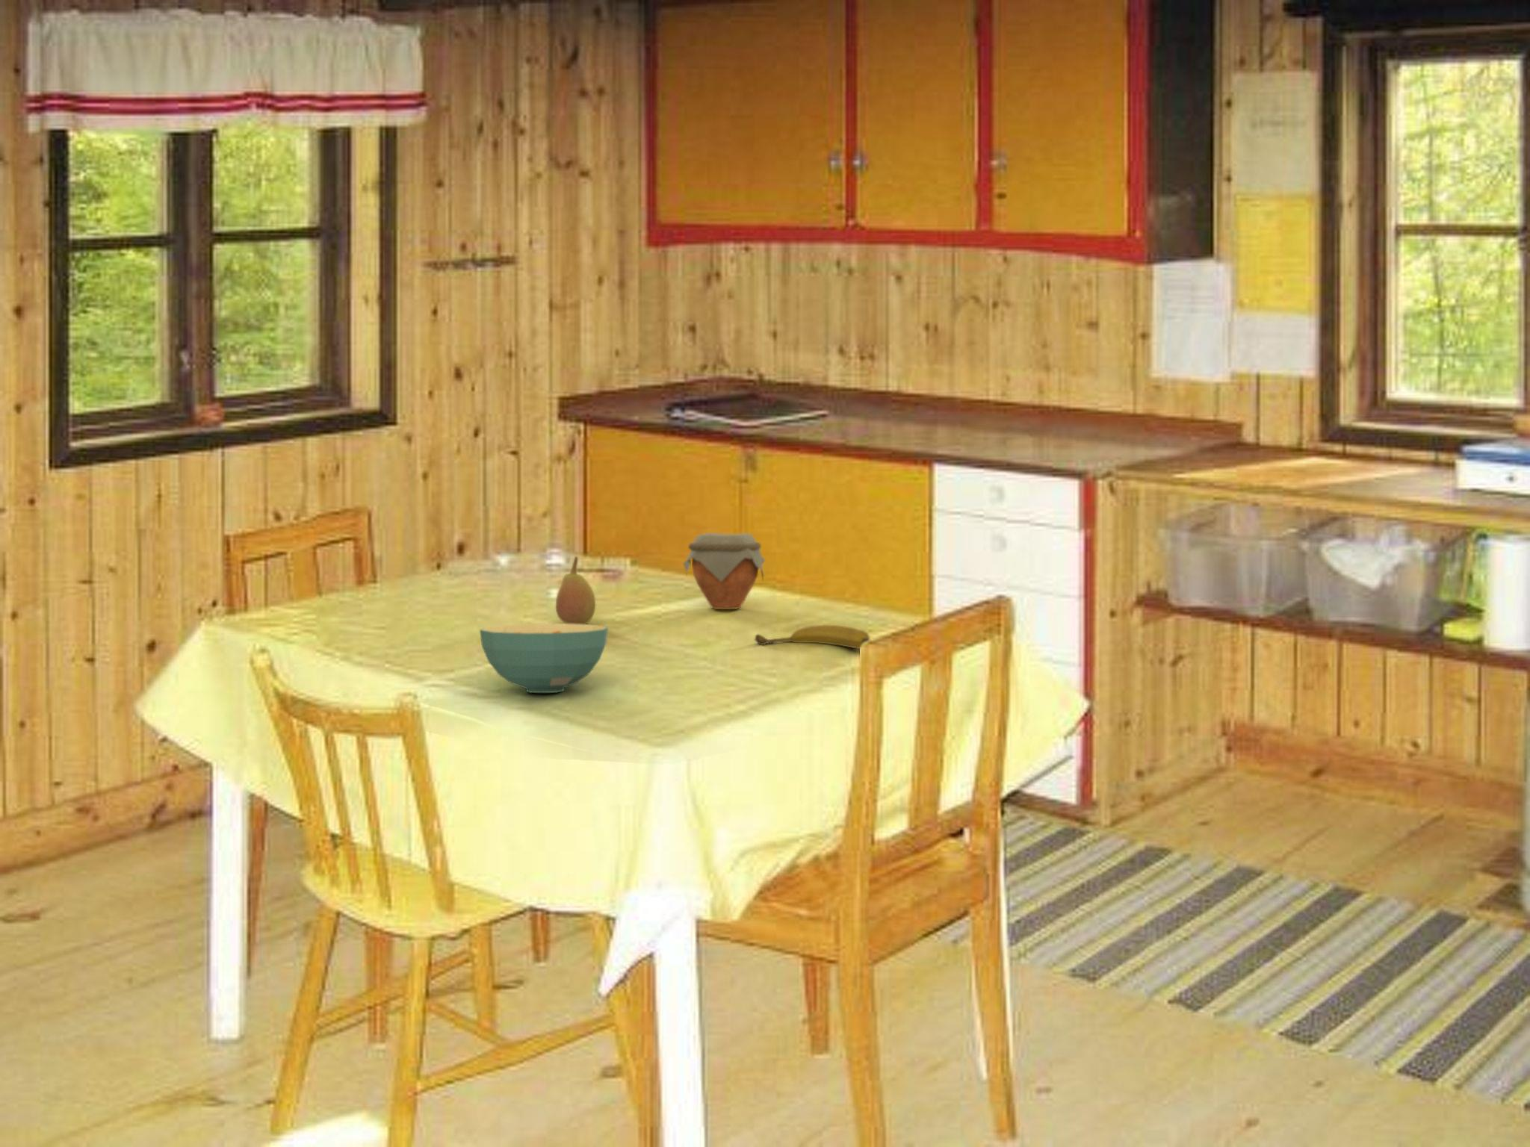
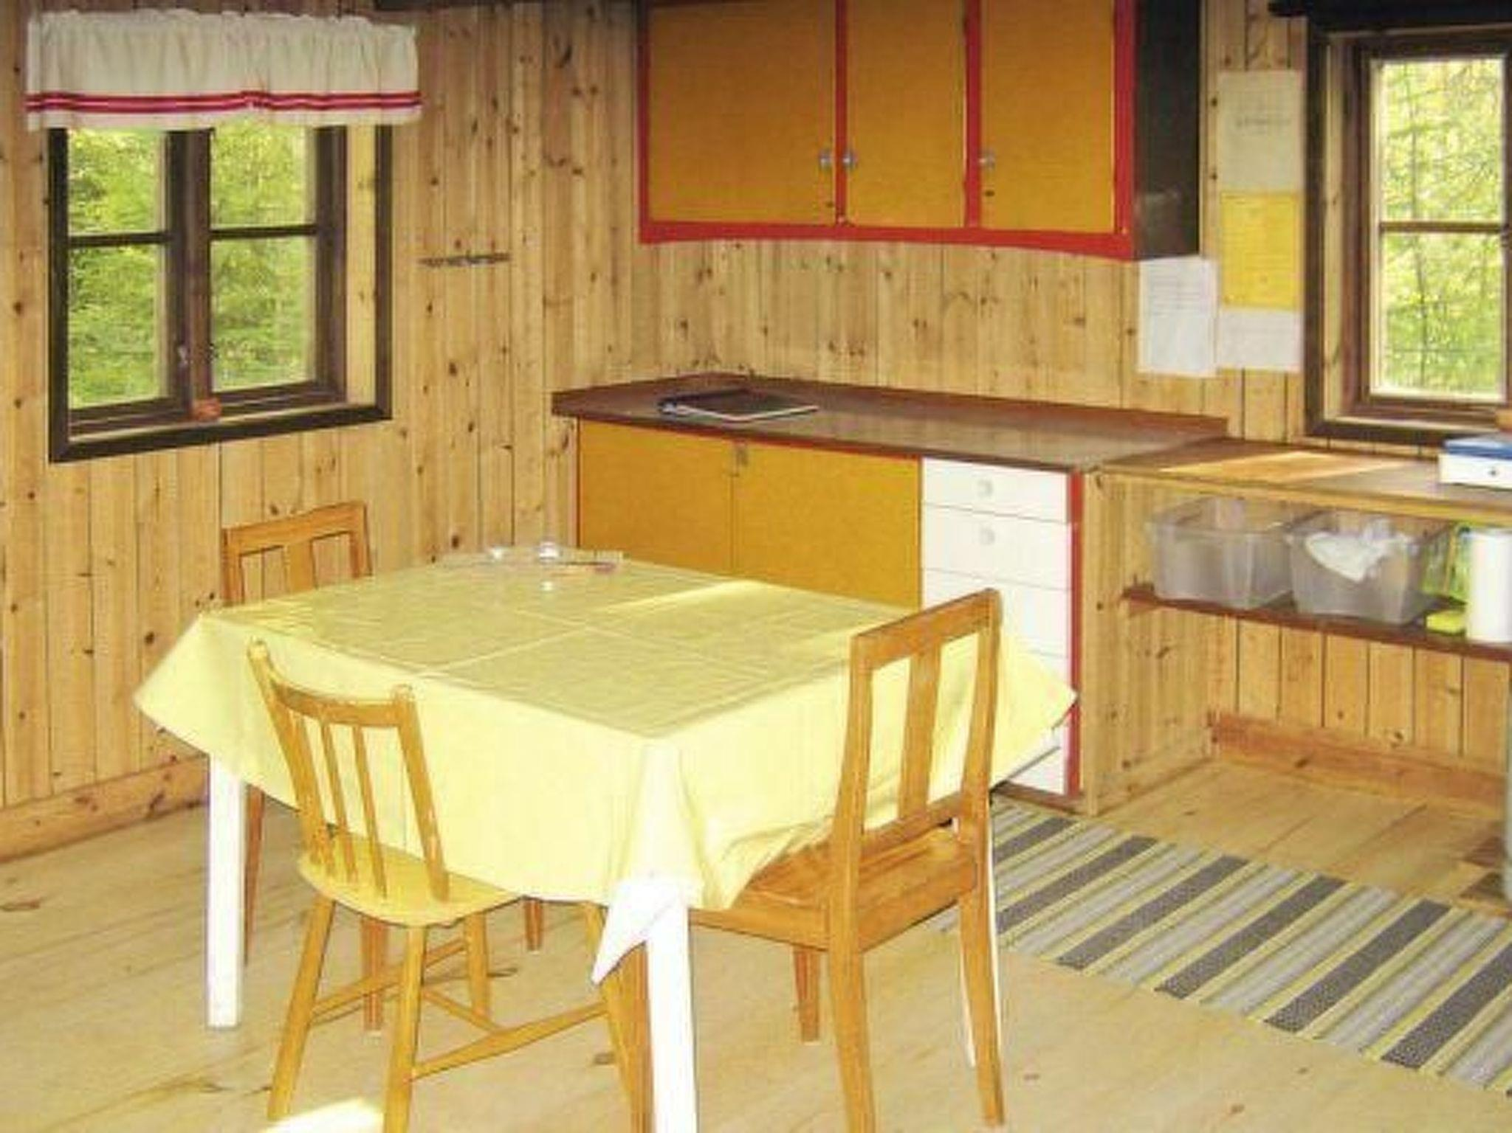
- fruit [555,555,596,624]
- cereal bowl [478,623,608,694]
- fruit [754,624,871,649]
- jar [682,533,766,610]
